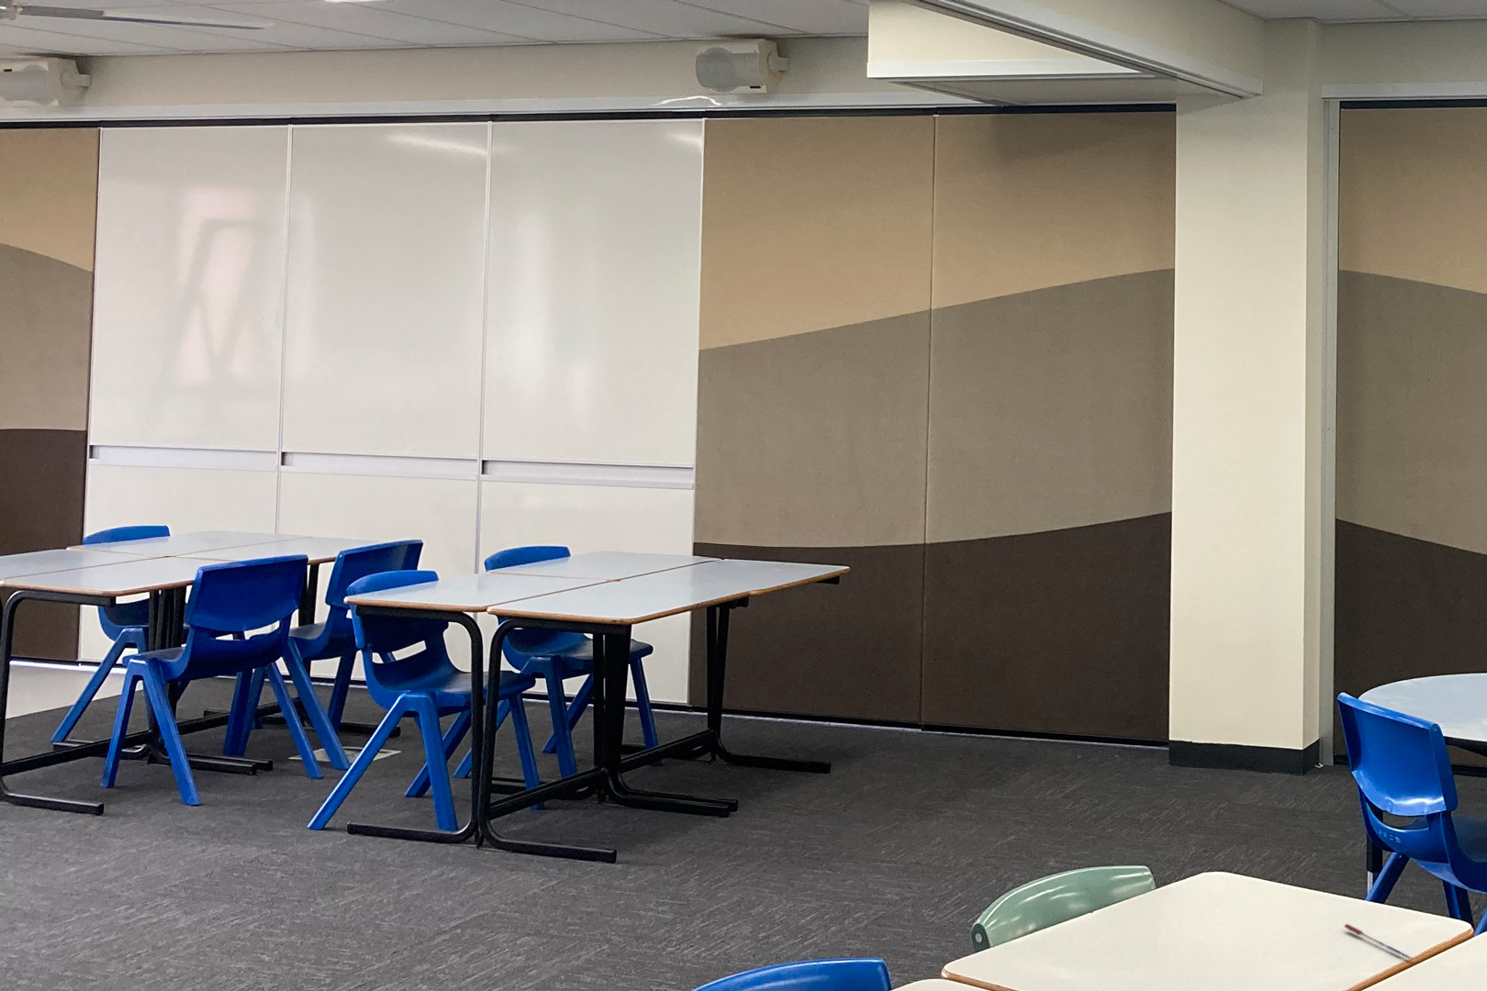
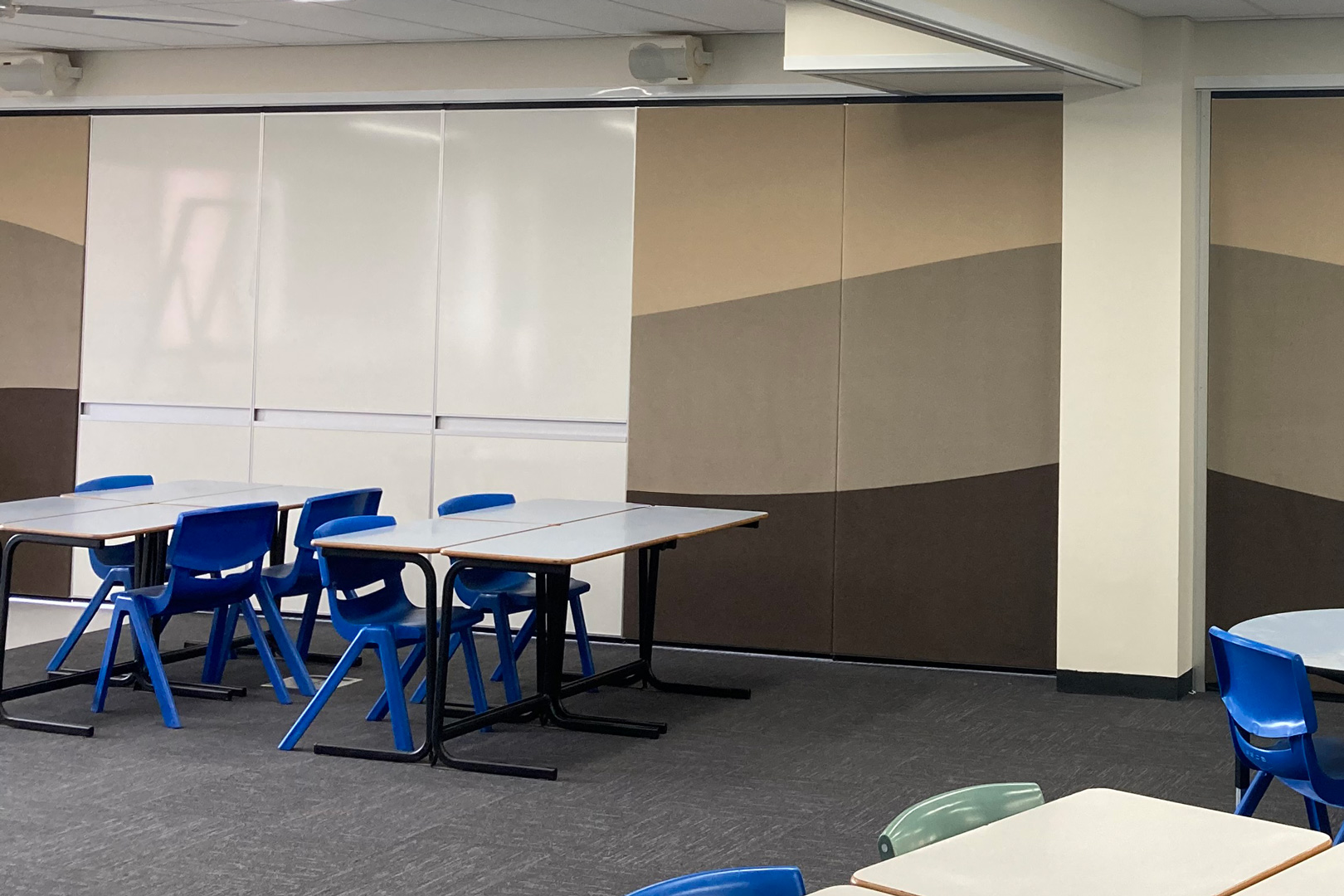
- pen [1344,924,1416,961]
